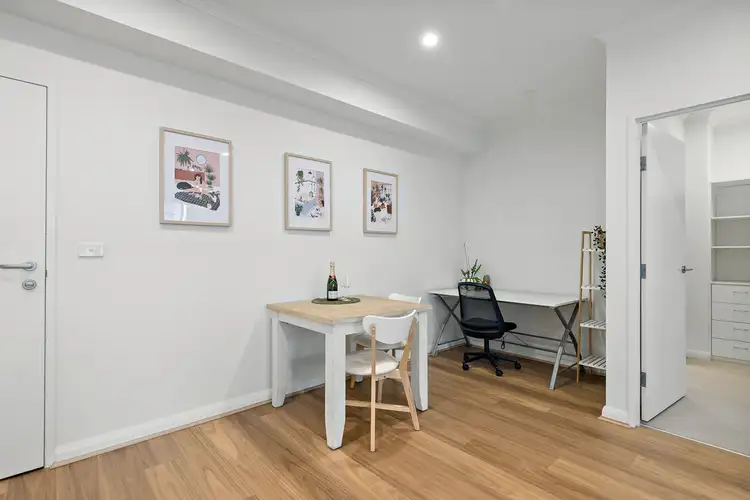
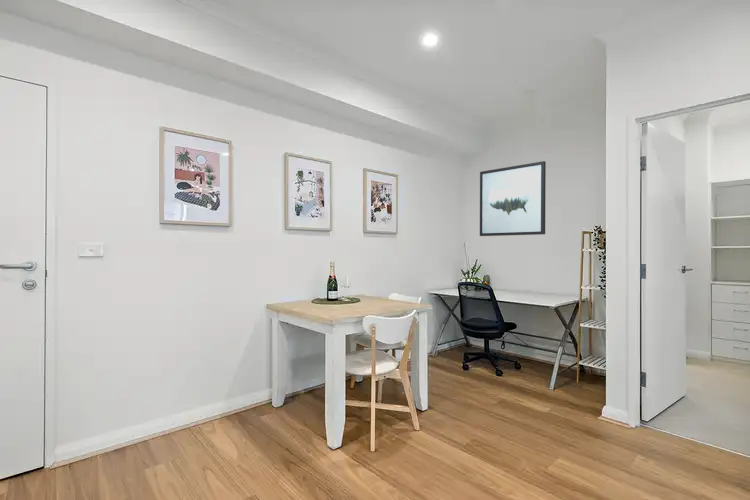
+ wall art [479,160,547,237]
